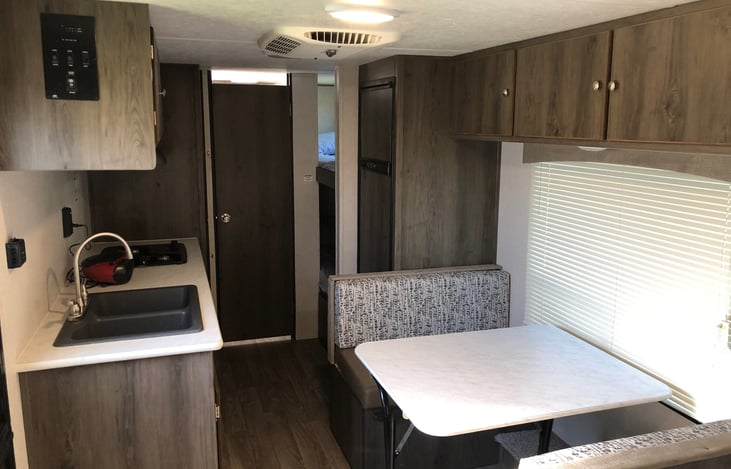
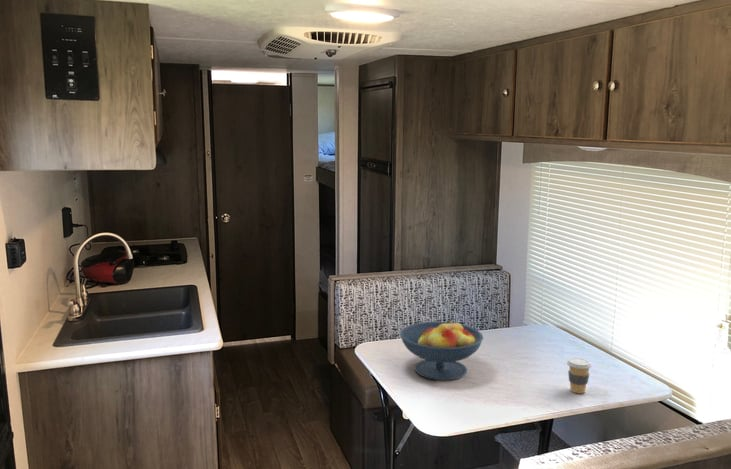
+ coffee cup [566,357,592,394]
+ fruit bowl [399,318,484,381]
